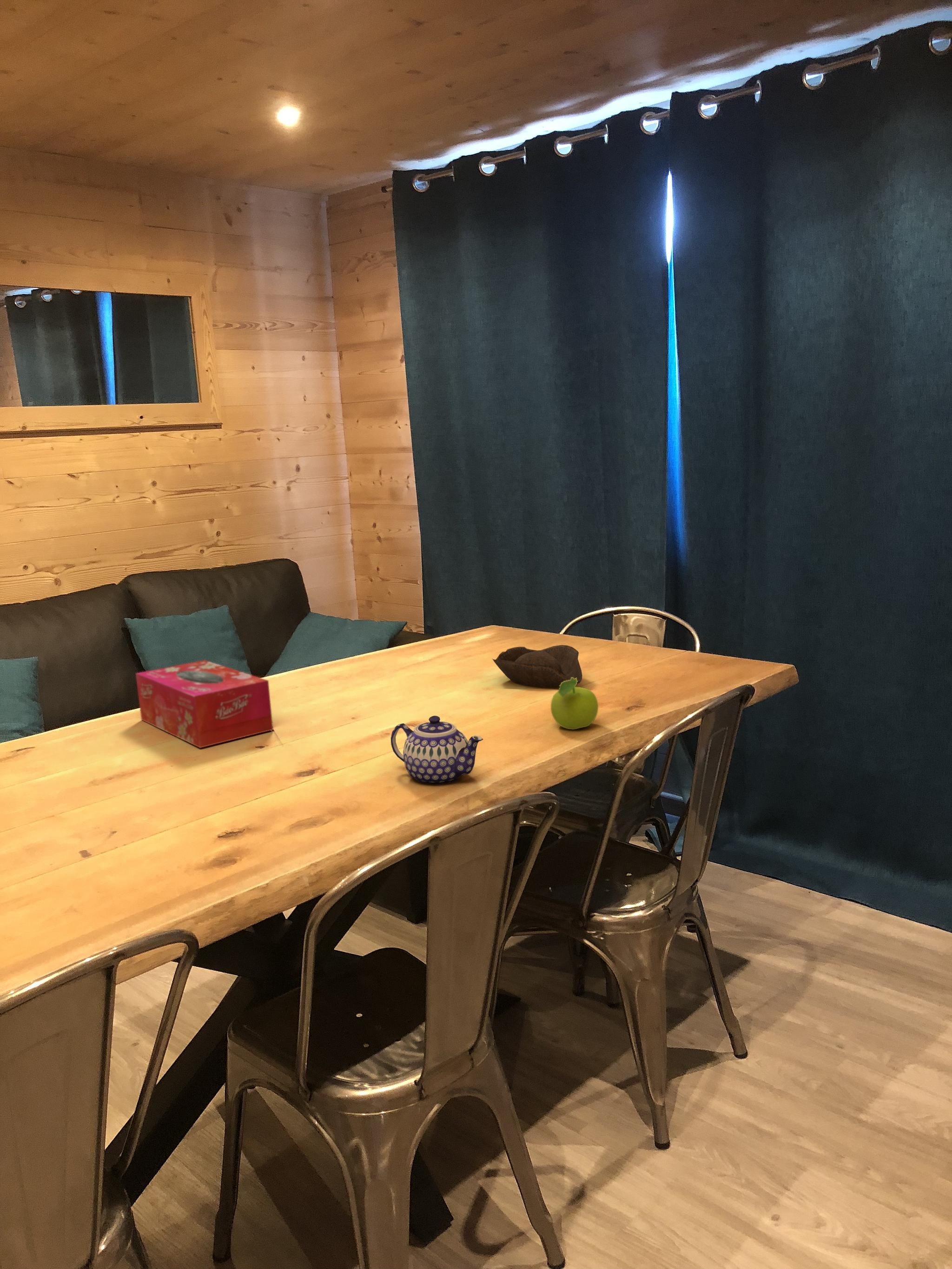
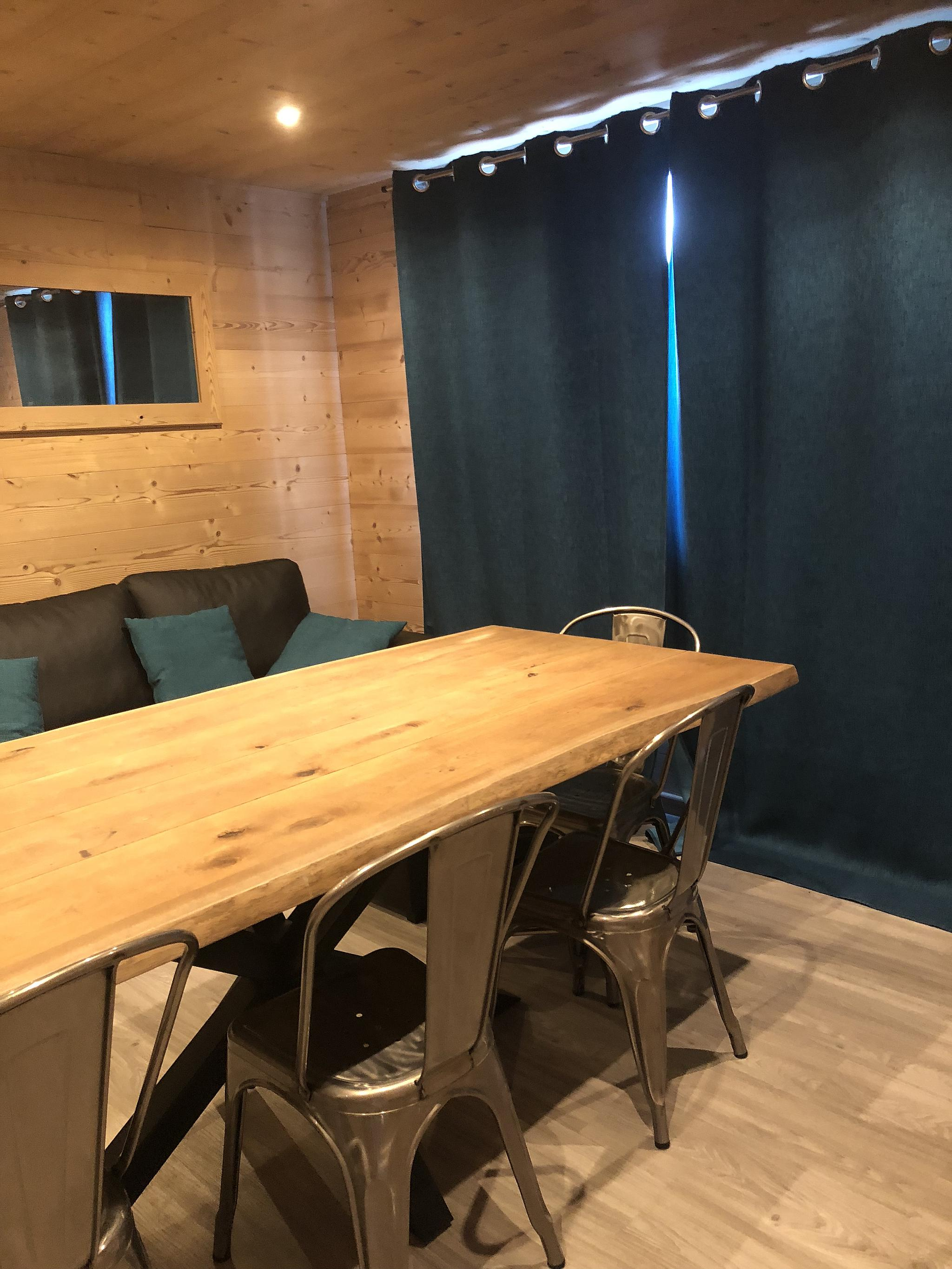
- teapot [390,715,483,785]
- tissue box [135,660,274,748]
- fruit [550,677,599,730]
- bowl [492,645,582,687]
